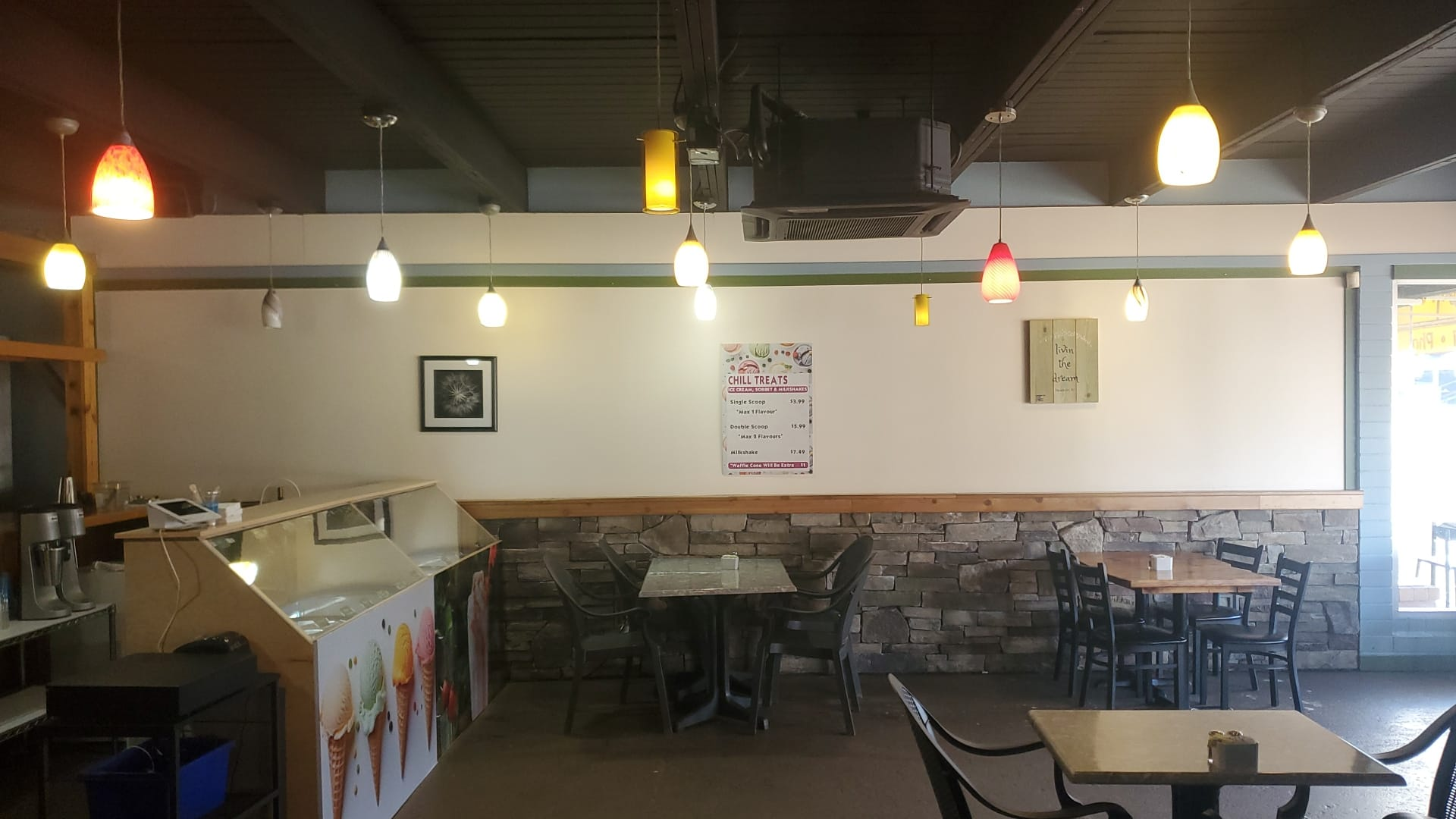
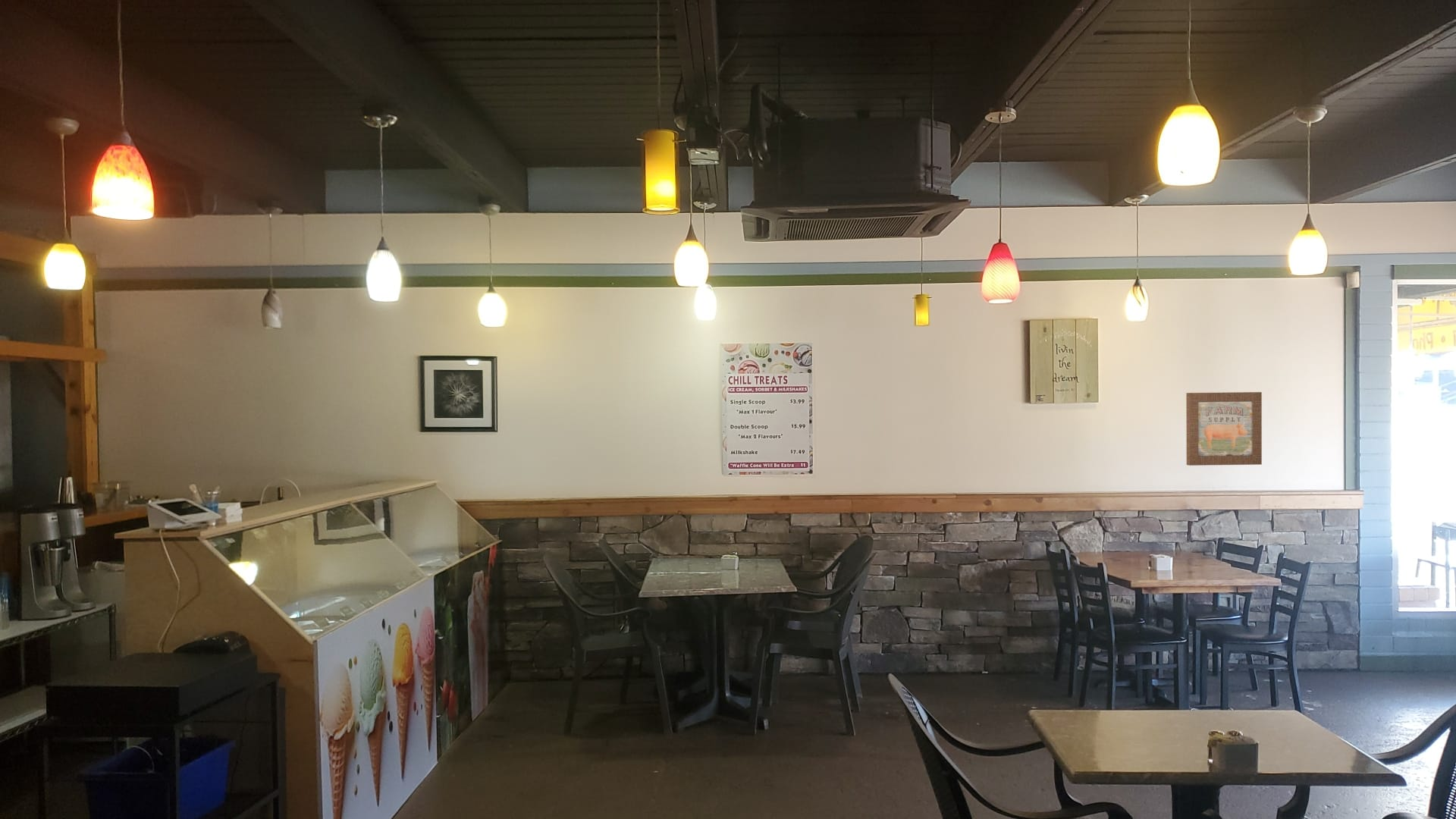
+ wall art [1185,391,1263,466]
